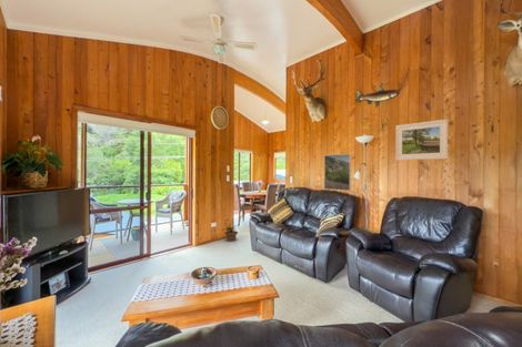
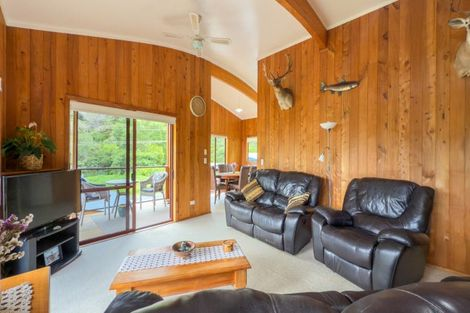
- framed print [394,118,449,162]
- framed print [323,153,352,192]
- potted plant [221,218,241,242]
